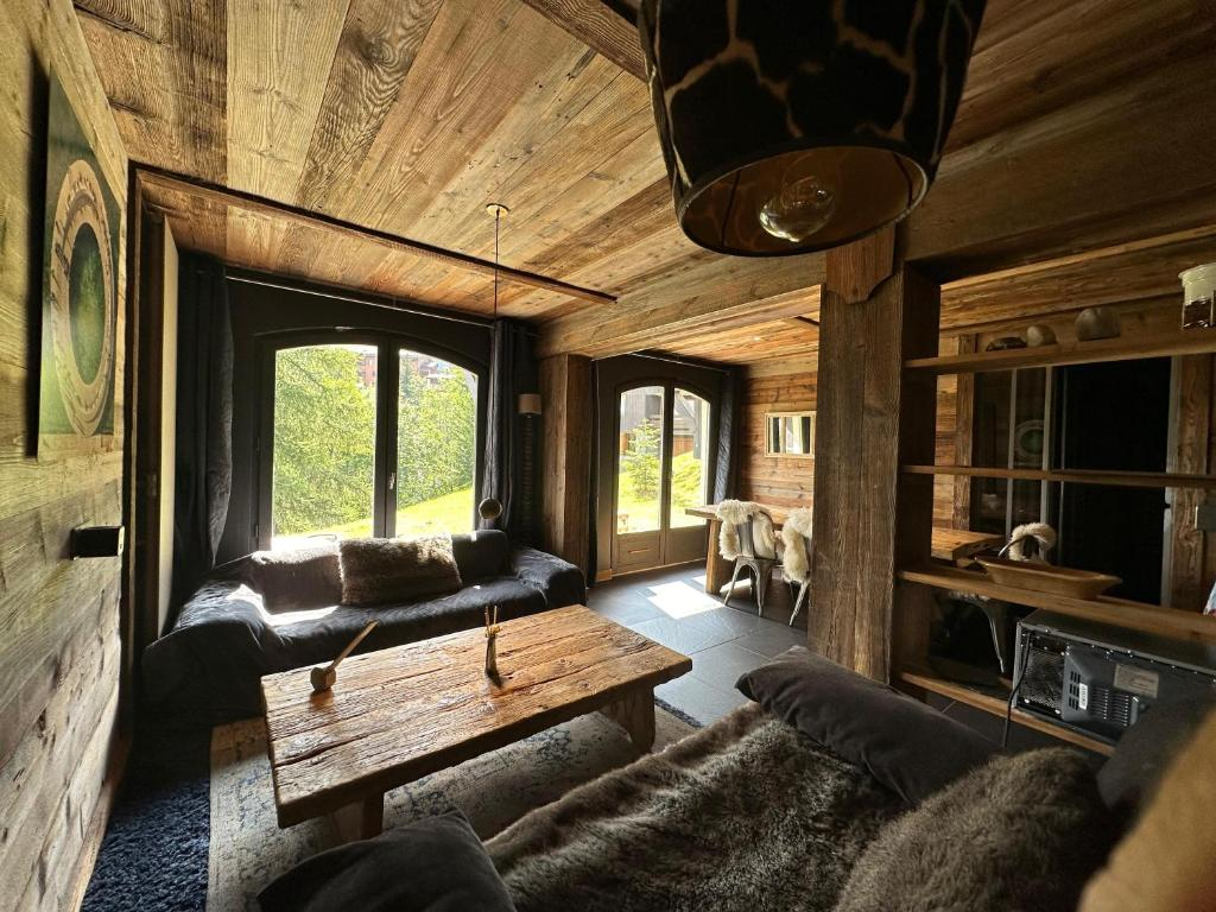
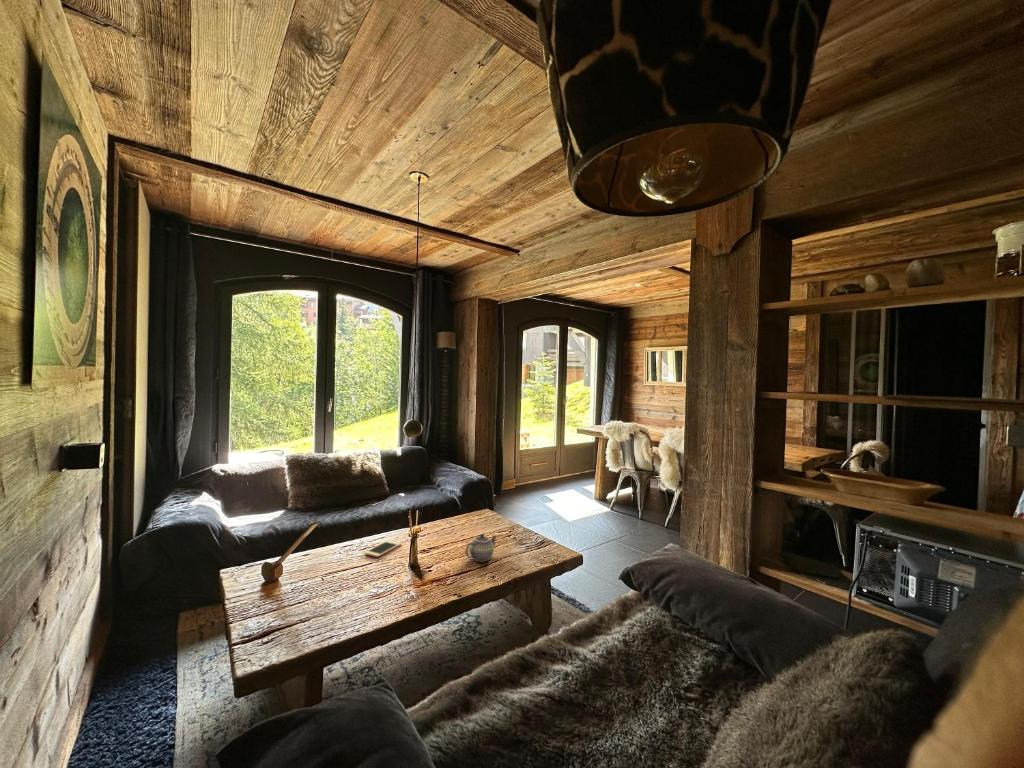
+ cell phone [364,539,402,558]
+ teapot [464,533,498,562]
